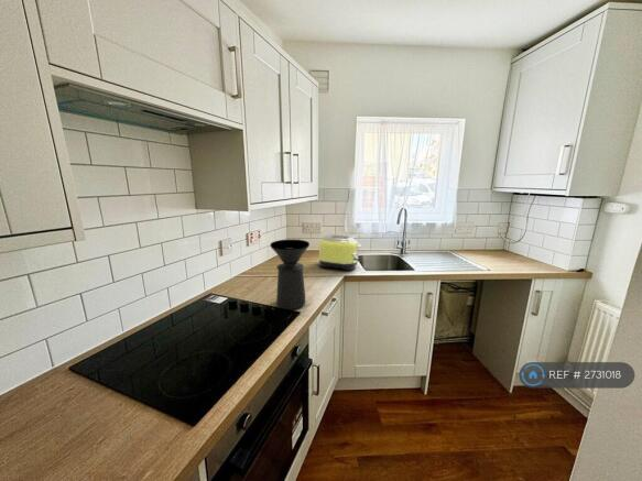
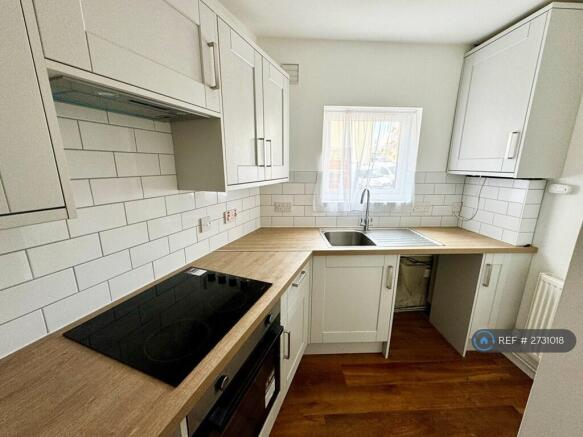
- coffee maker [269,239,311,310]
- toaster [317,233,363,272]
